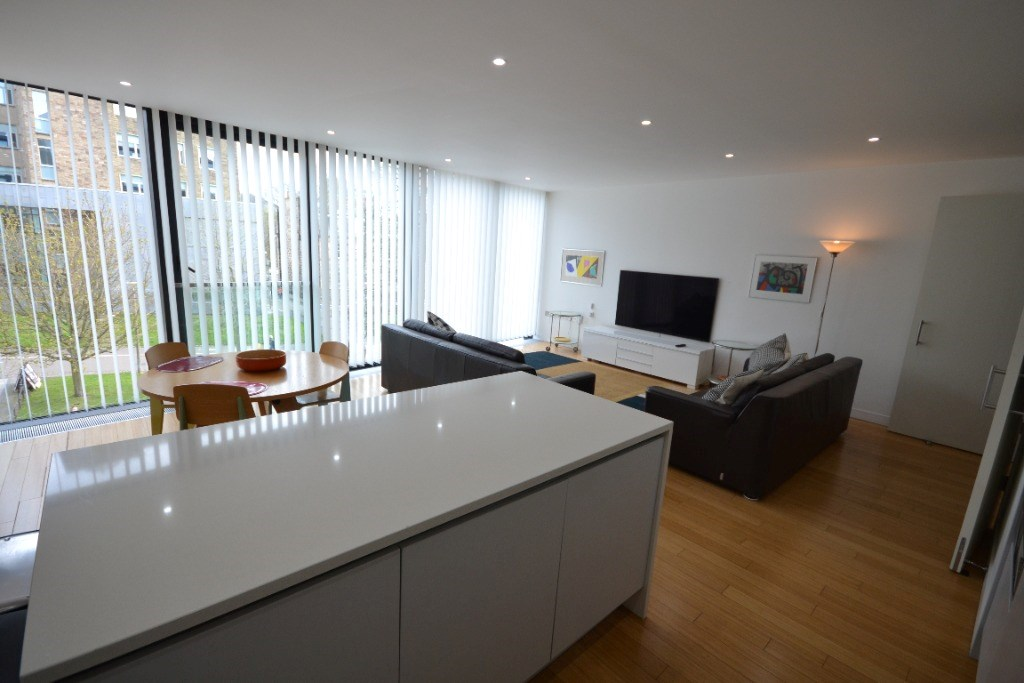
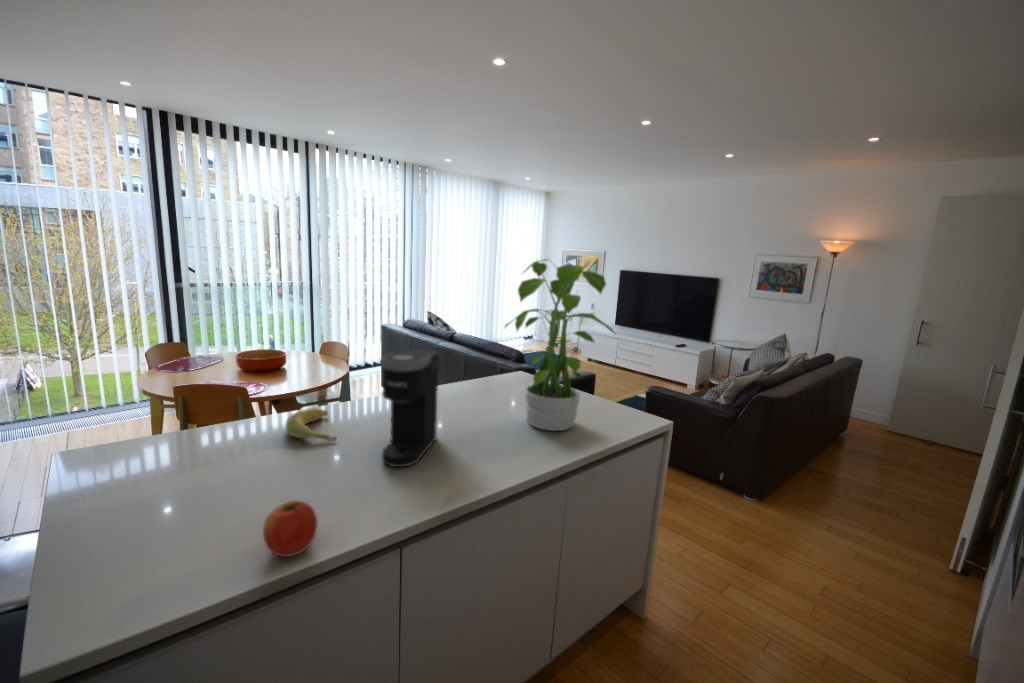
+ apple [262,500,318,558]
+ banana [285,407,338,442]
+ potted plant [502,257,616,432]
+ coffee maker [380,348,440,468]
